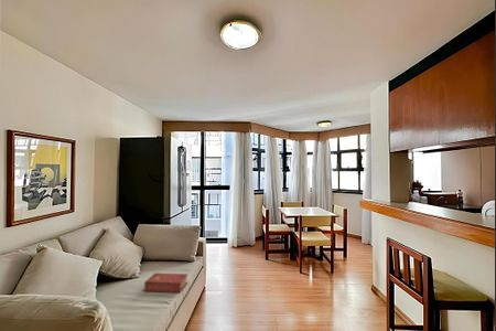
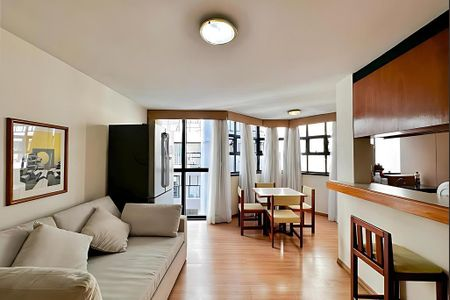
- book [143,273,188,293]
